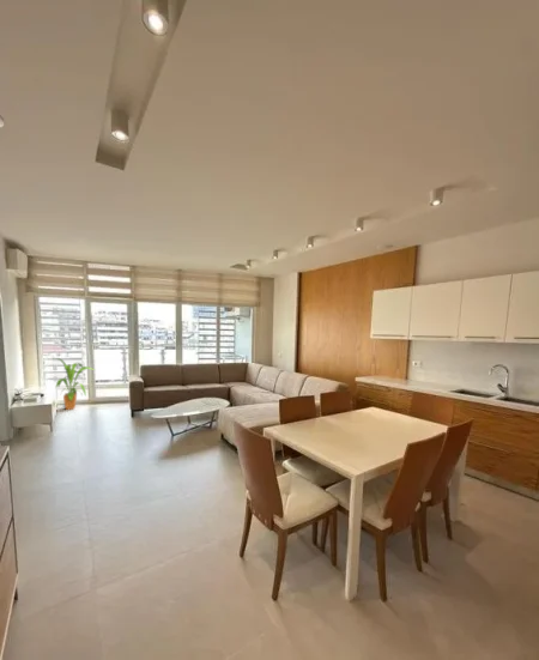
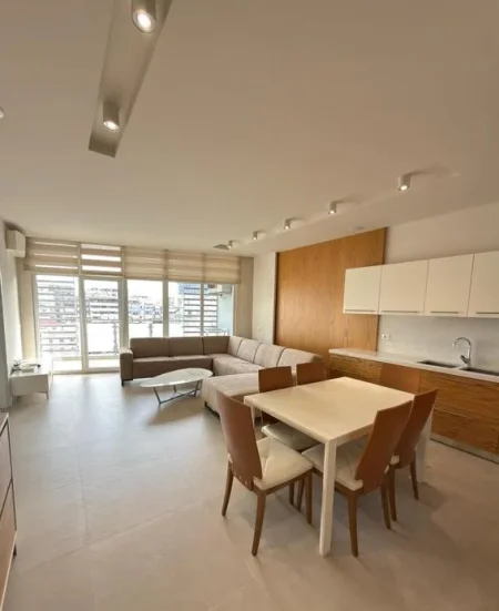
- house plant [53,357,96,411]
